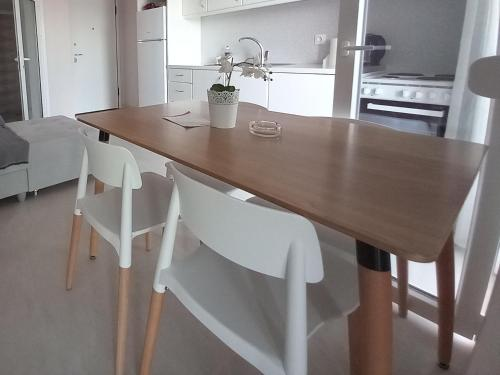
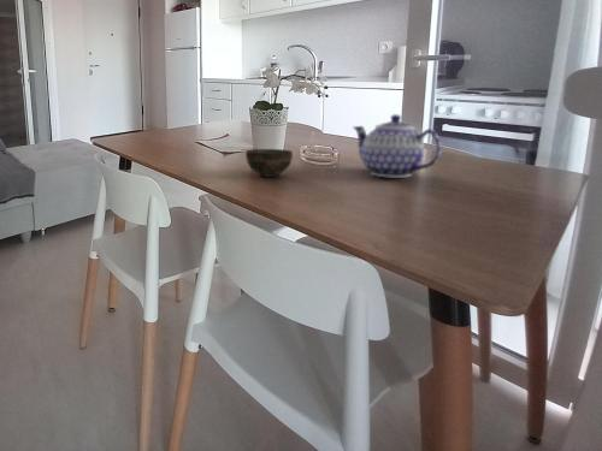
+ cup [244,148,294,178]
+ teapot [352,113,443,179]
